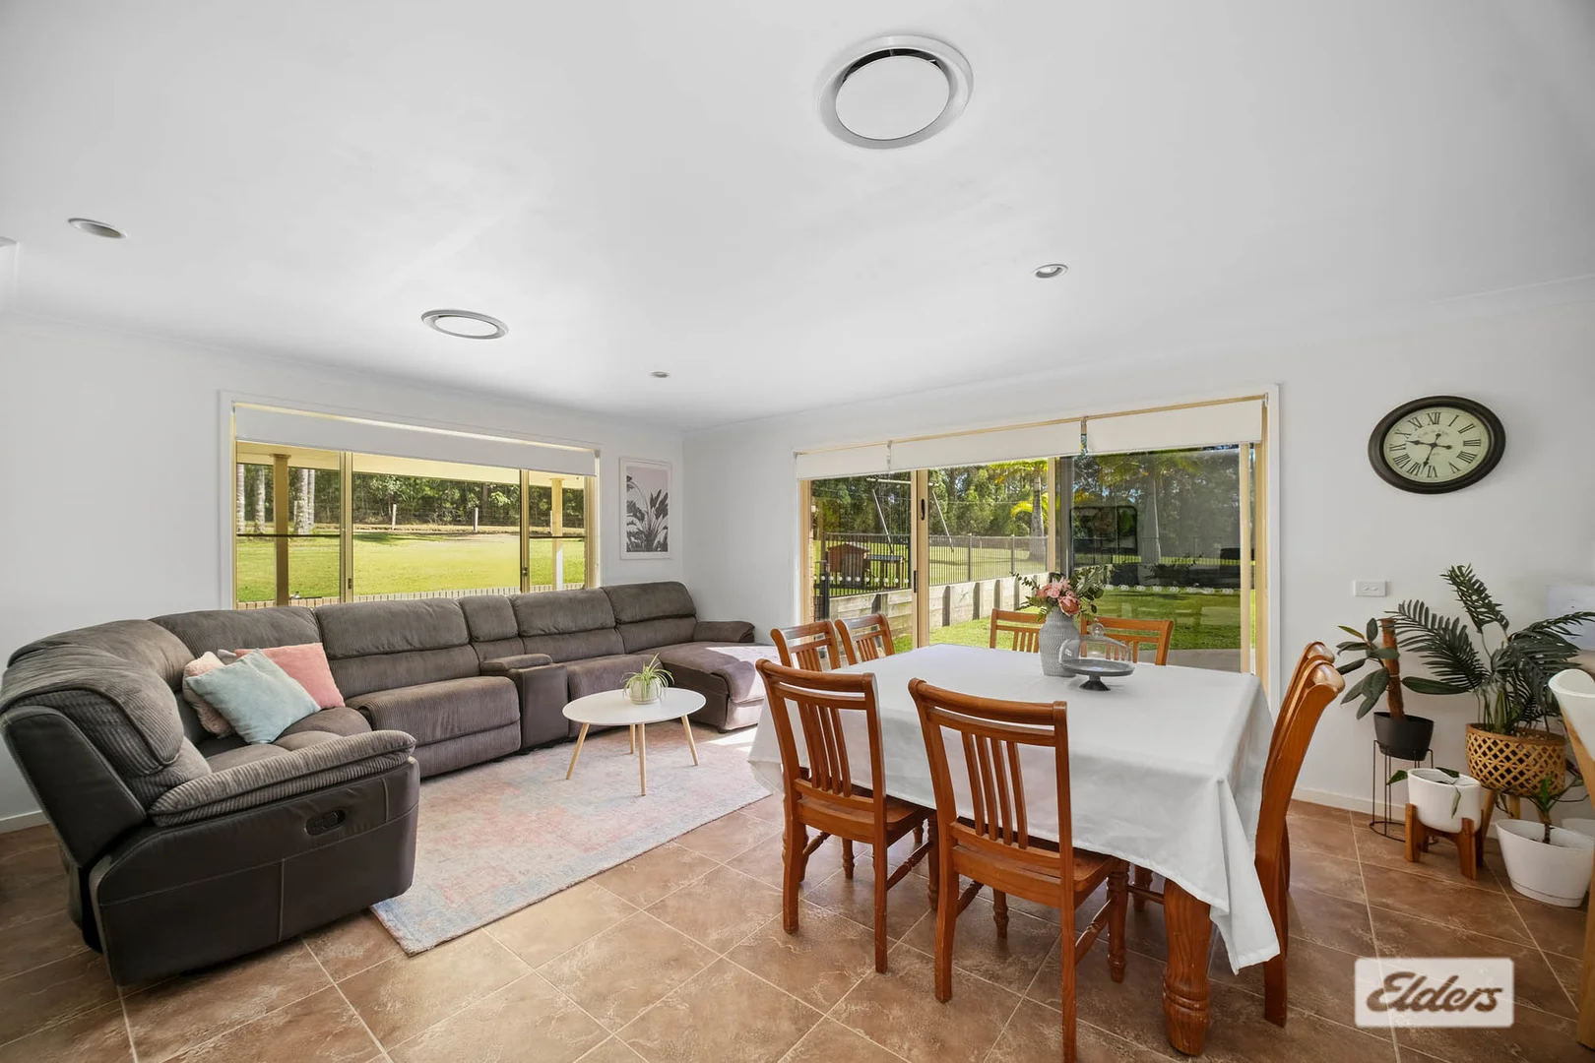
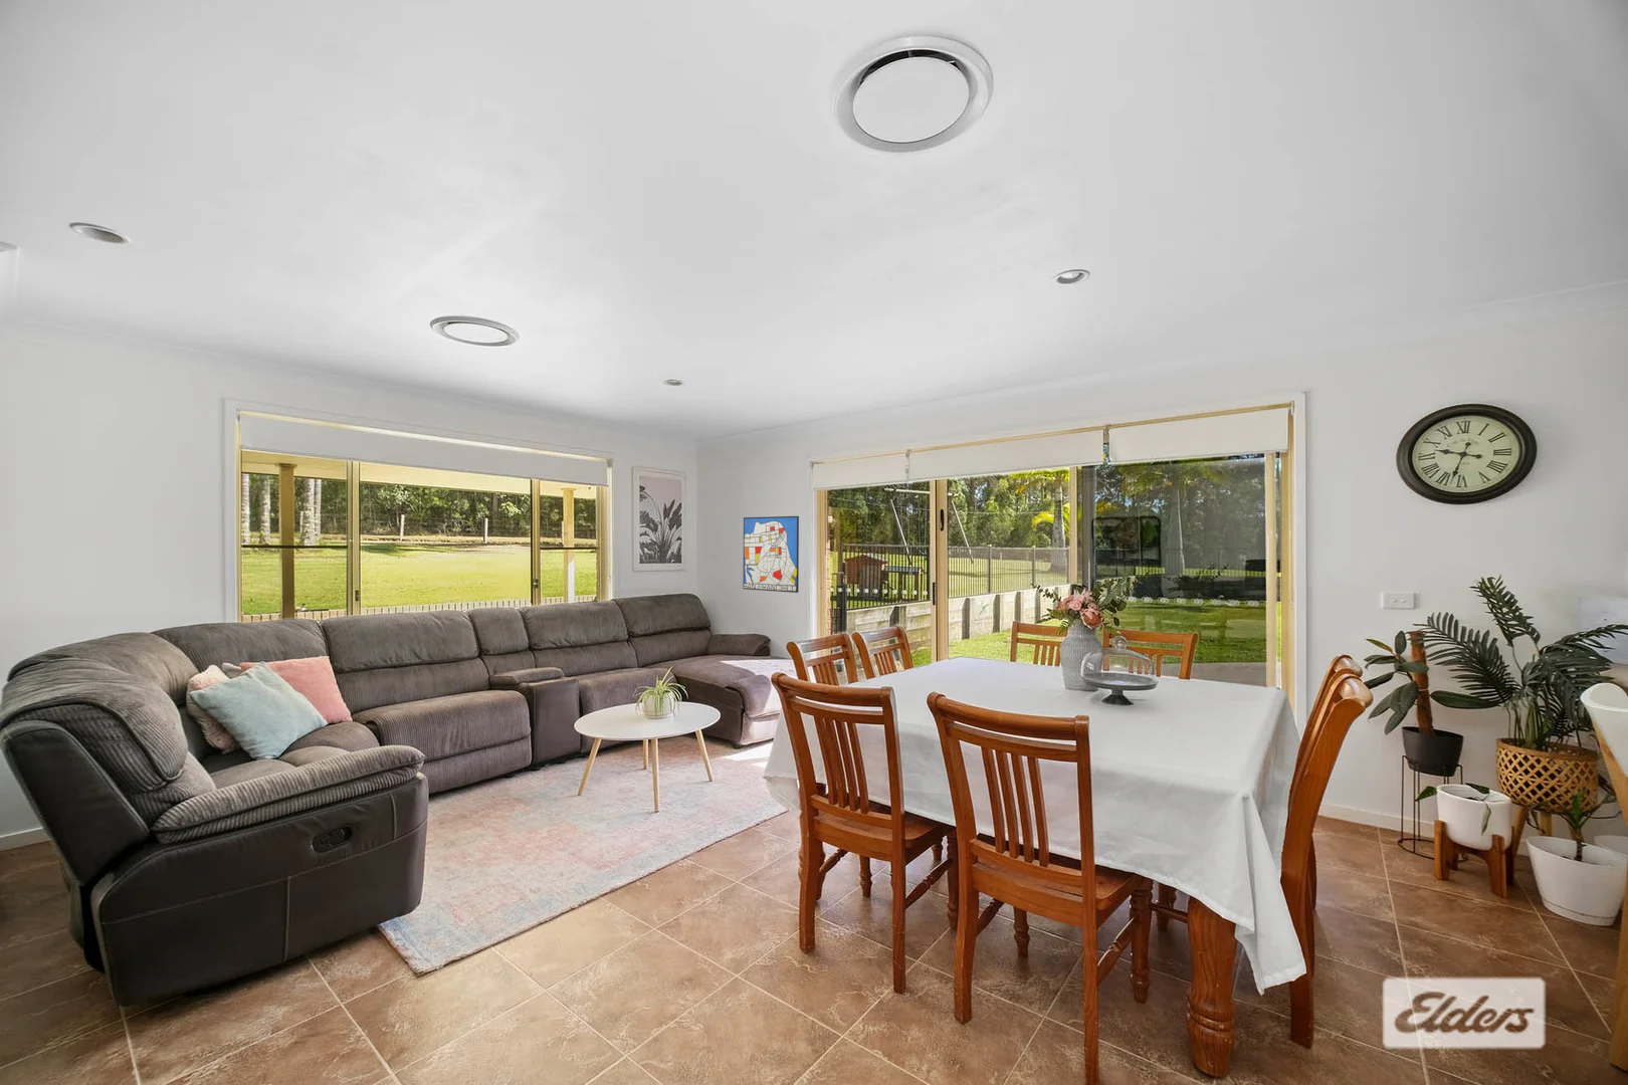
+ wall art [741,516,799,593]
